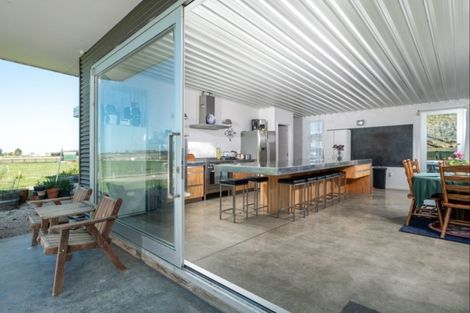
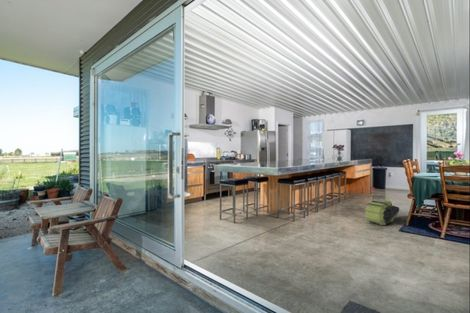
+ backpack [364,199,400,226]
